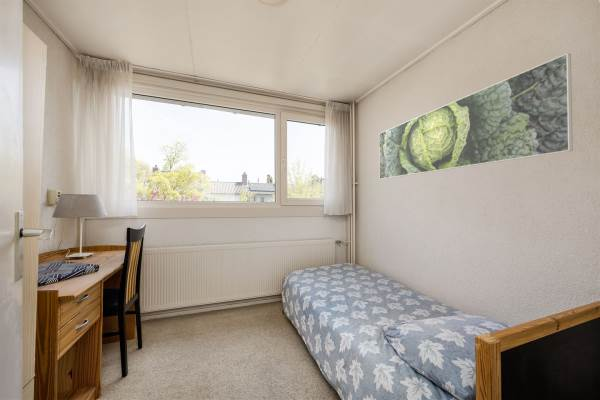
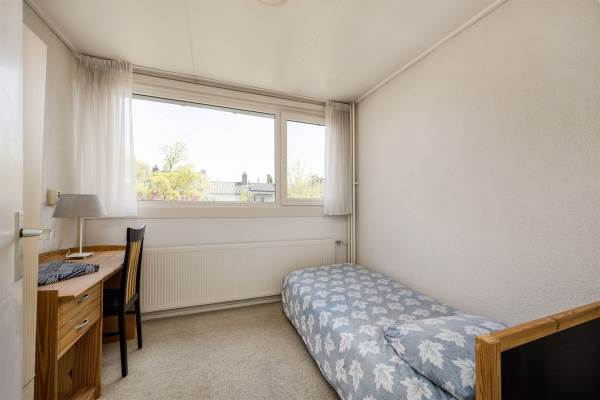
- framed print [378,52,574,180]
